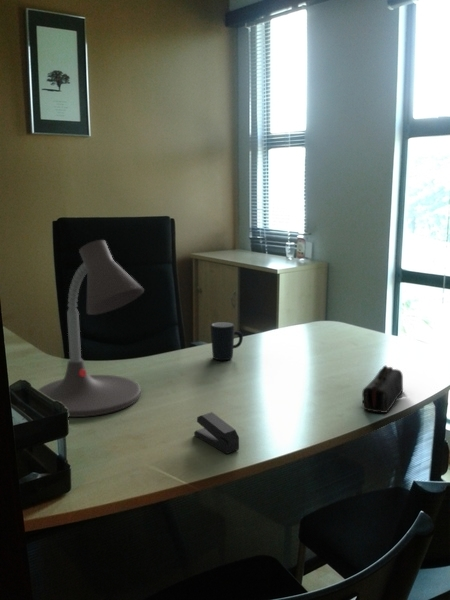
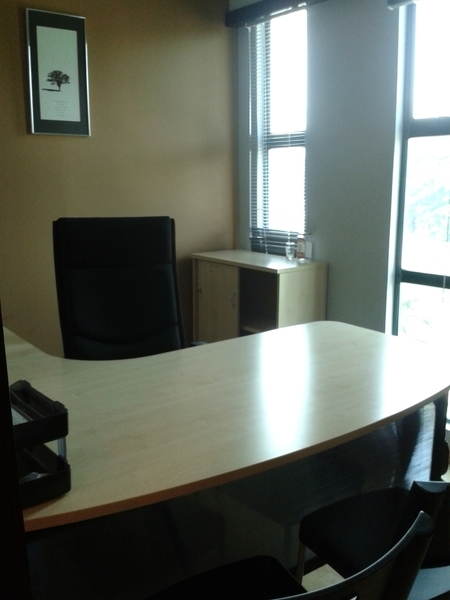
- desk lamp [37,239,145,418]
- stapler [193,411,240,455]
- mug [209,321,244,361]
- pencil case [361,365,404,414]
